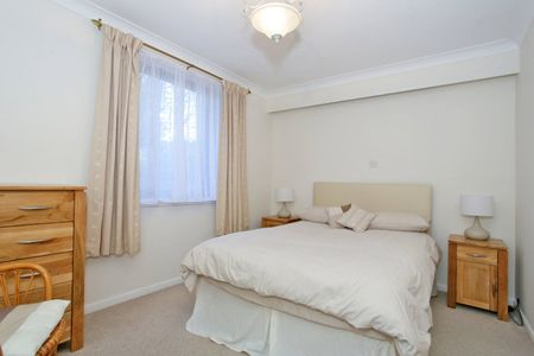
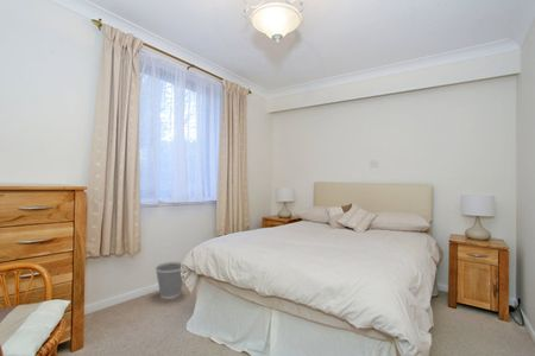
+ wastebasket [155,261,184,300]
